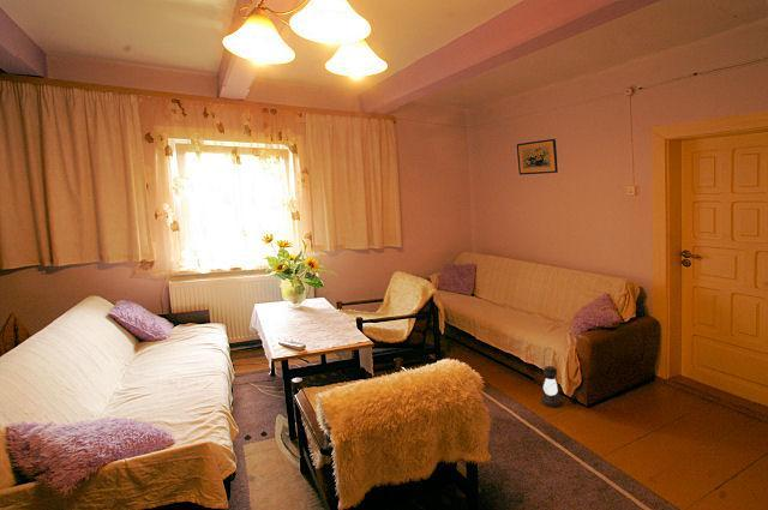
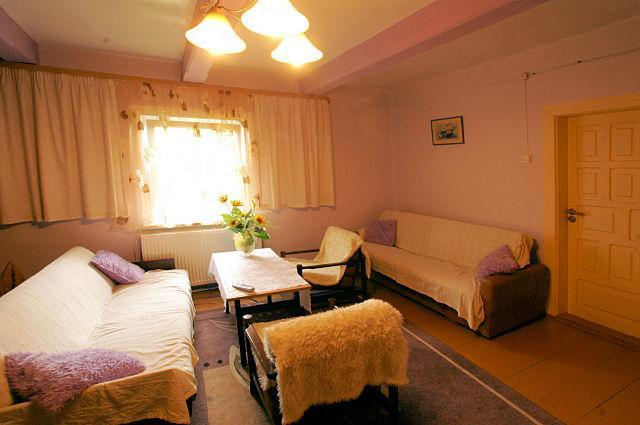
- lantern [540,347,562,408]
